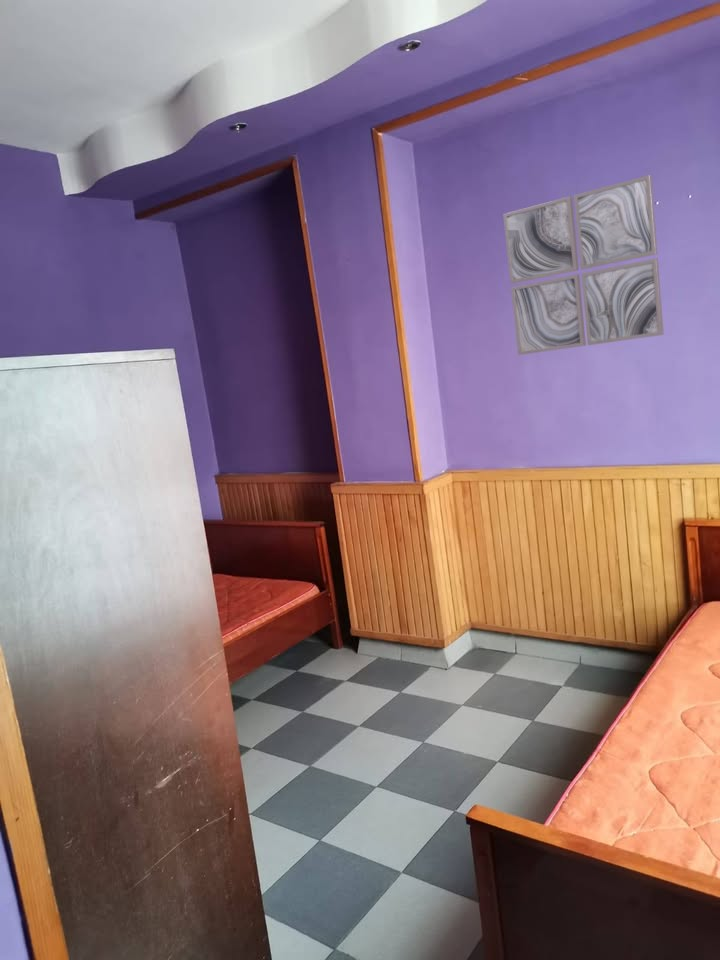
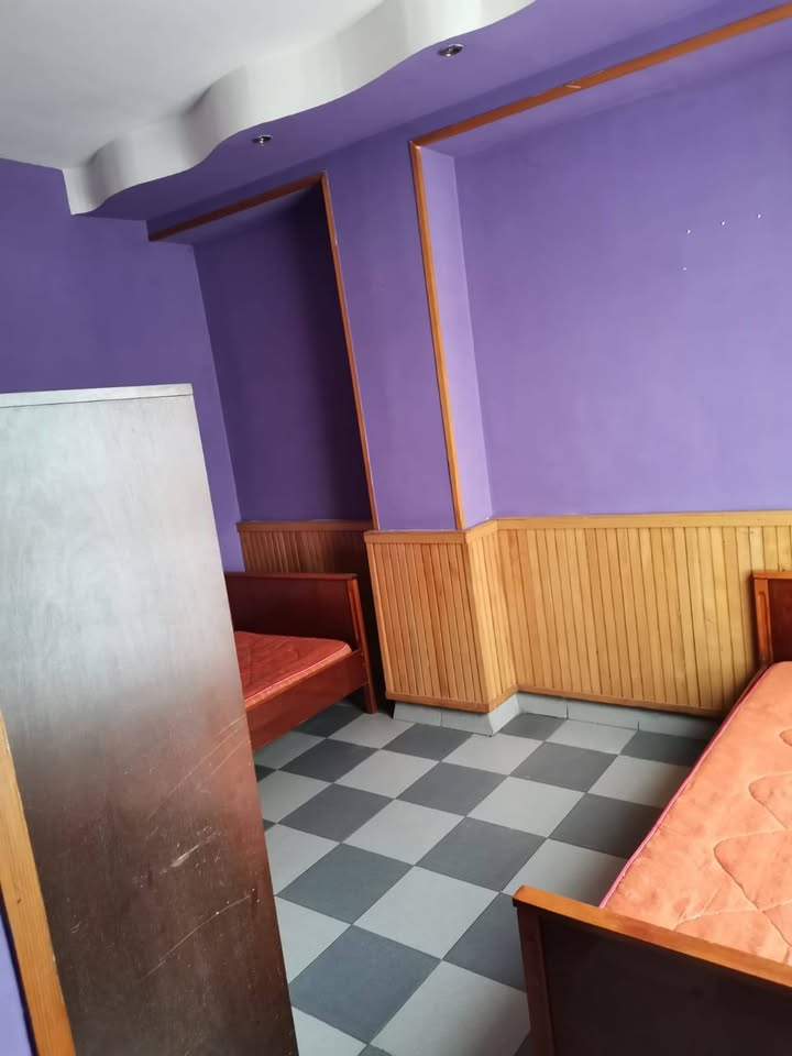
- wall art [502,174,665,356]
